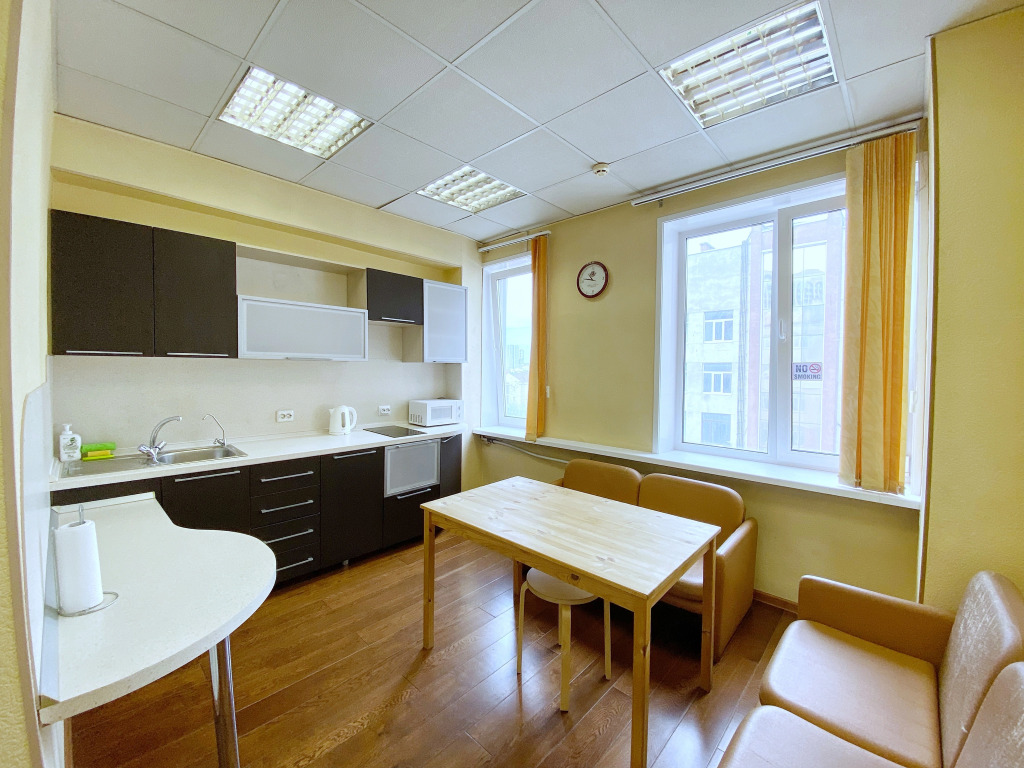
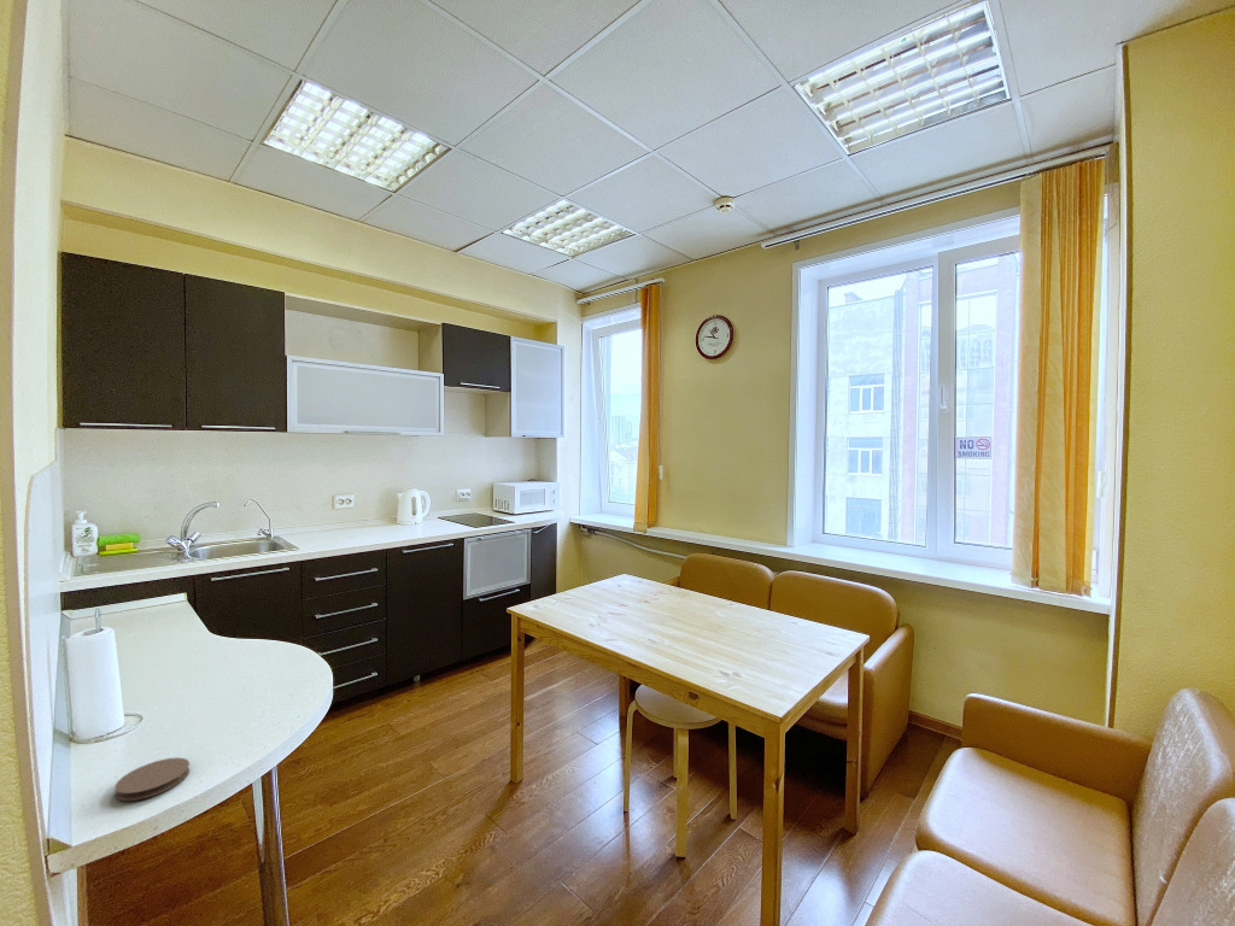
+ coaster [113,756,191,802]
